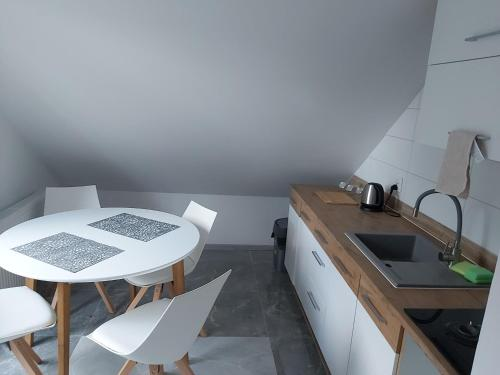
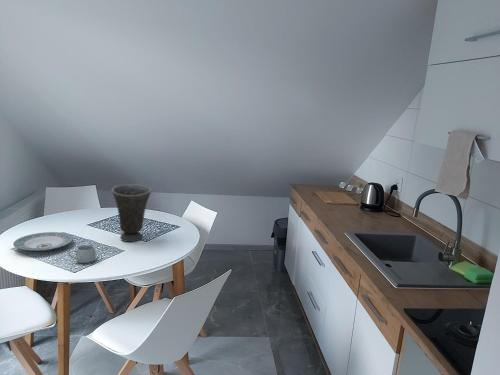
+ plate [12,231,74,252]
+ vase [110,183,153,243]
+ mug [67,244,97,264]
